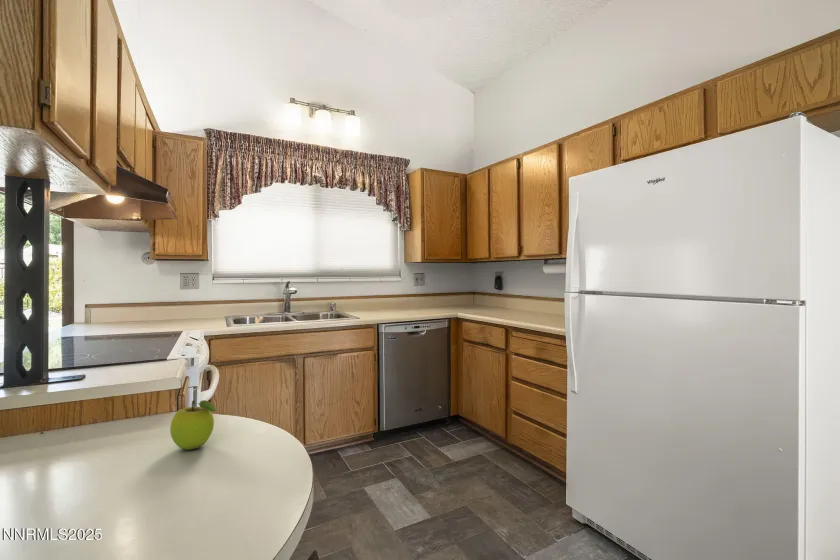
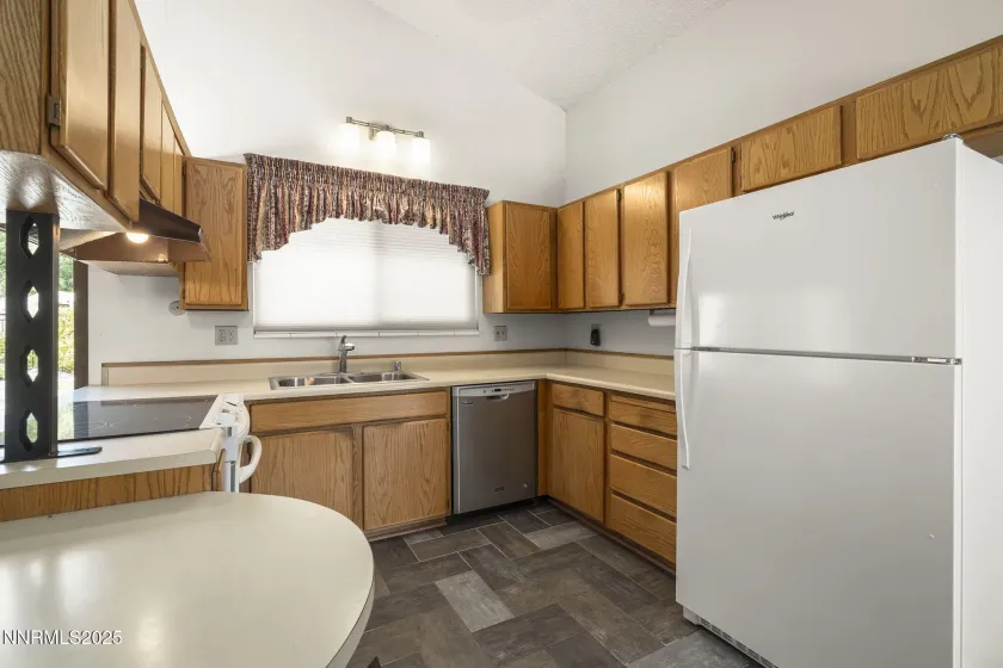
- fruit [169,399,217,451]
